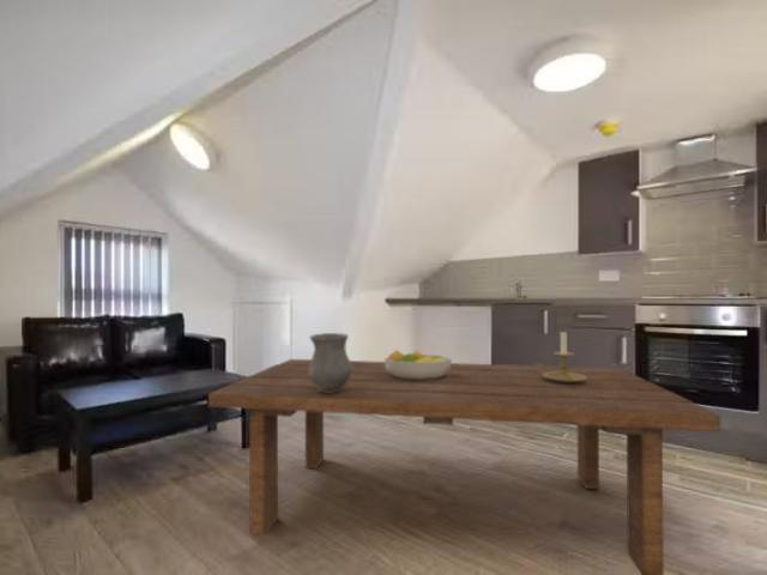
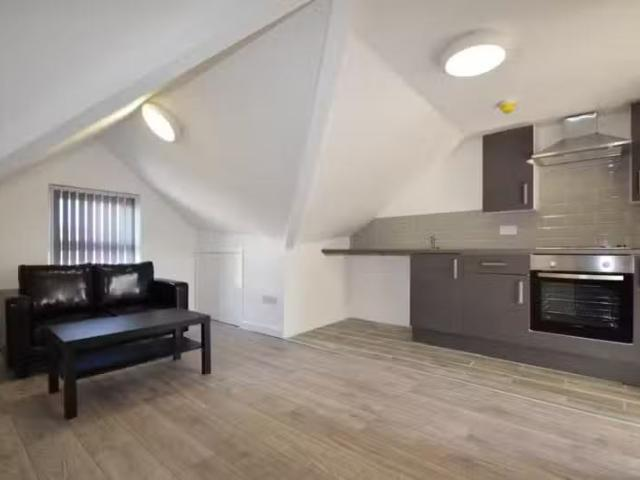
- fruit bowl [384,349,453,380]
- candle holder [533,328,587,383]
- vase [309,332,354,393]
- dining table [207,358,721,575]
